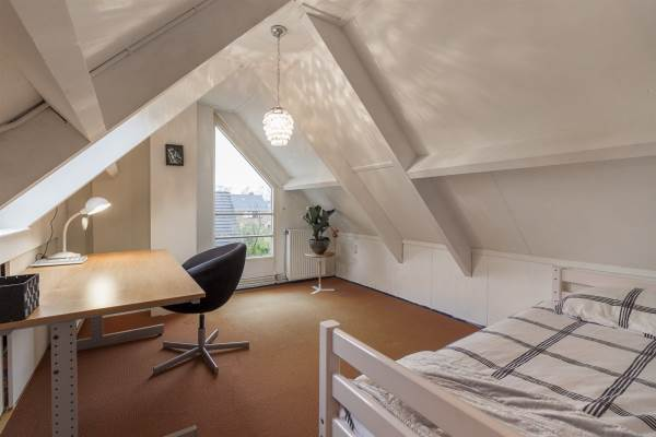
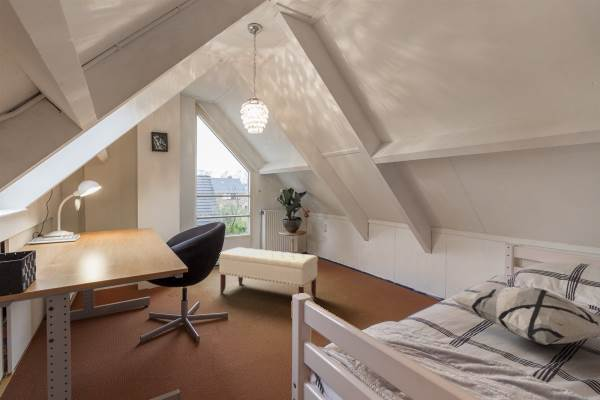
+ bench [218,246,319,298]
+ decorative pillow [452,286,600,346]
